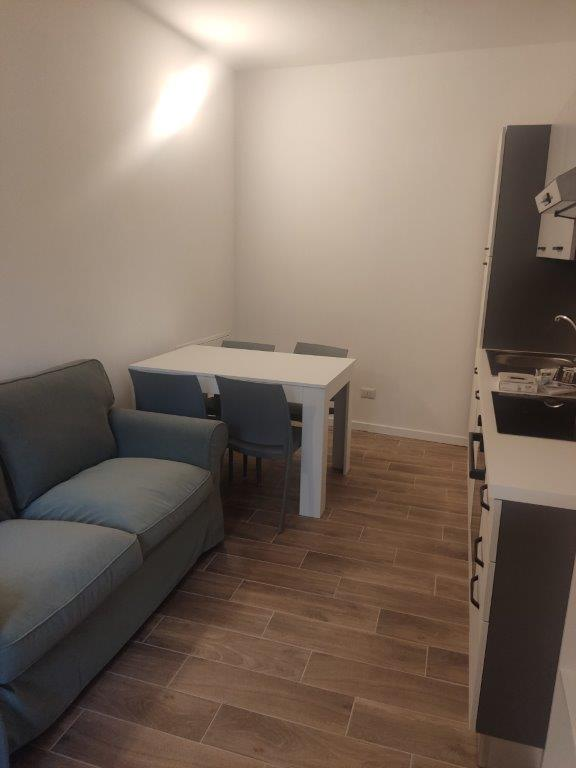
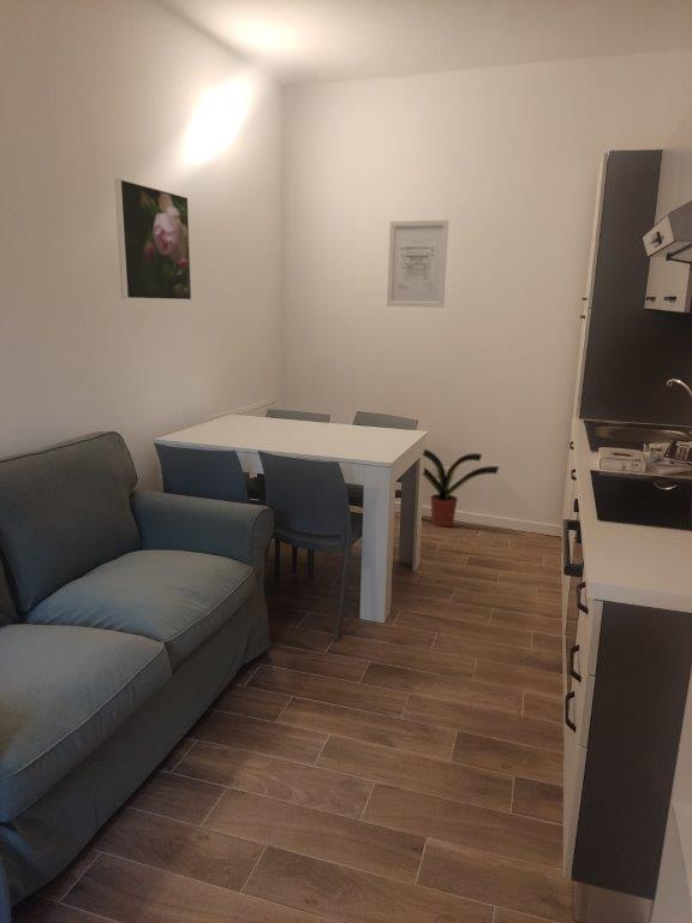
+ potted plant [422,448,501,528]
+ wall art [386,219,449,309]
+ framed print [114,178,192,302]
